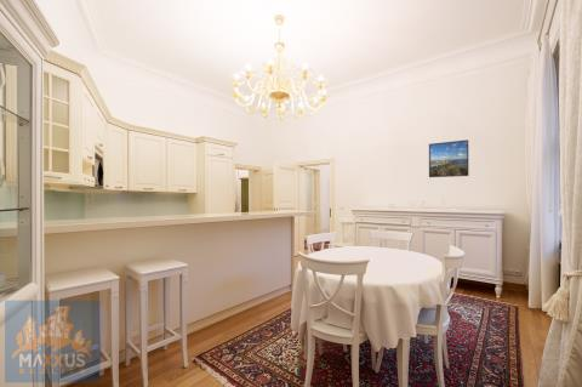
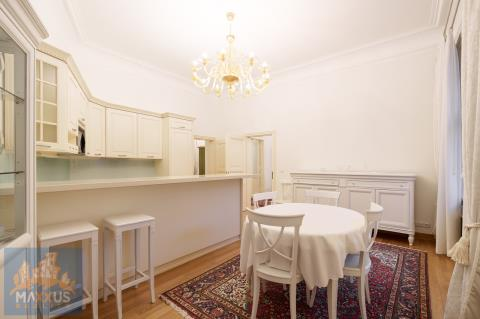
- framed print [428,138,469,178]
